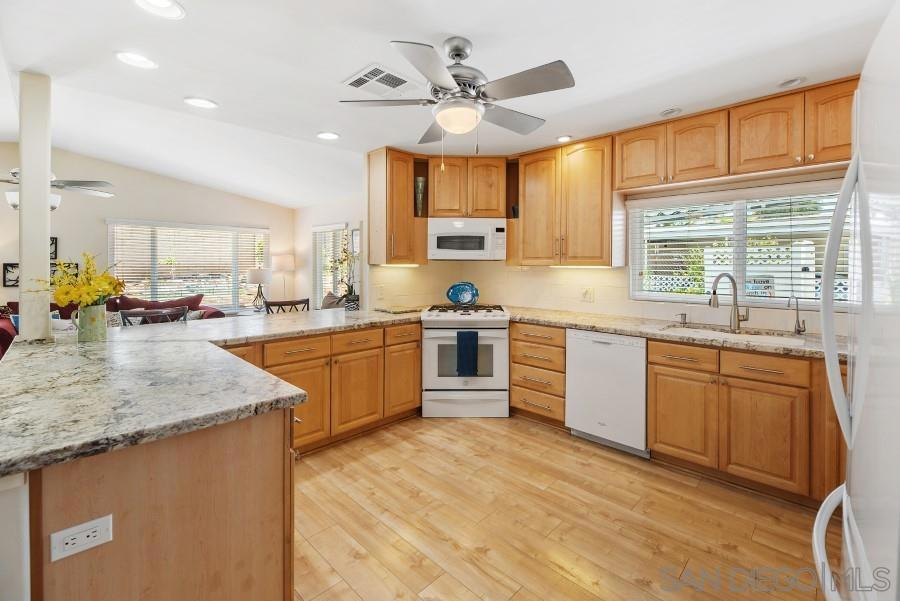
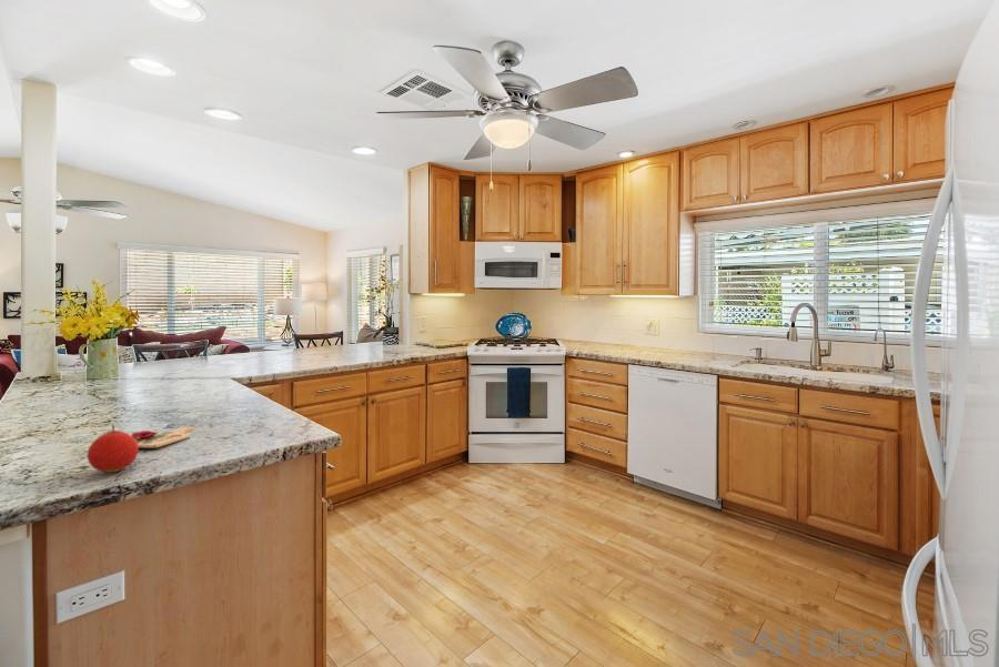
+ cutting board [131,425,196,448]
+ fruit [87,424,140,473]
